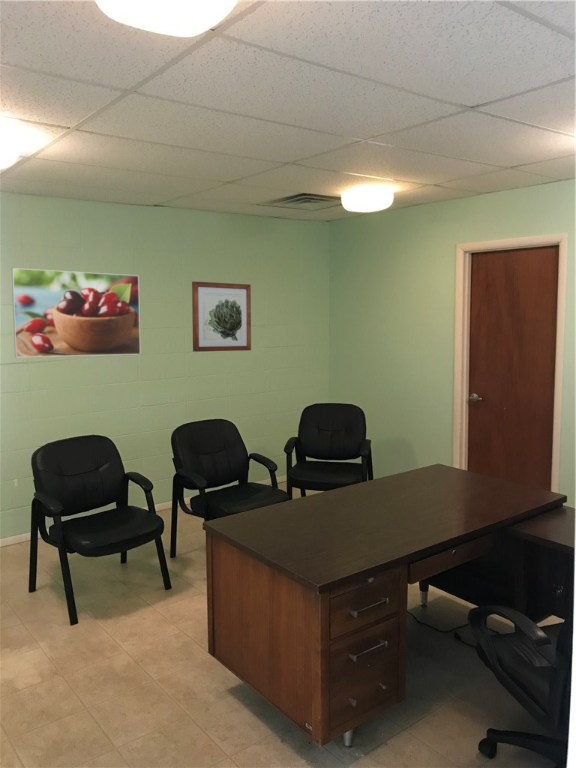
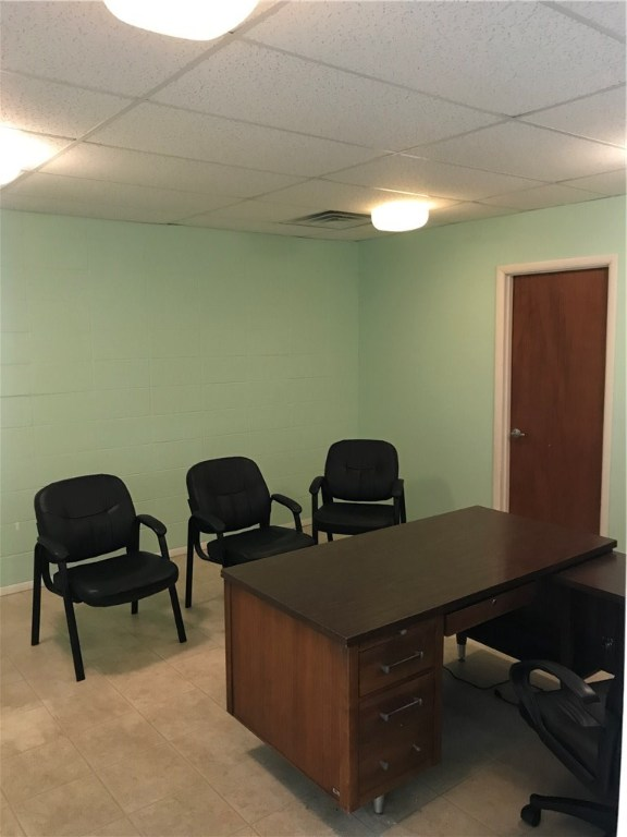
- wall art [191,280,252,353]
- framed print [11,267,141,358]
